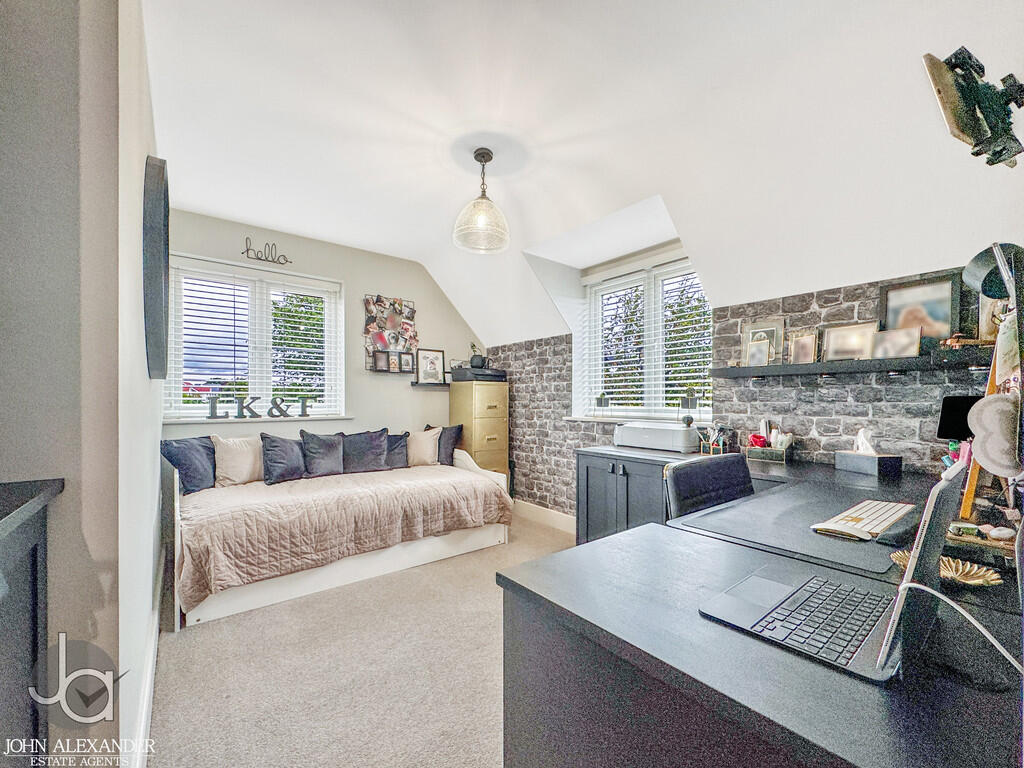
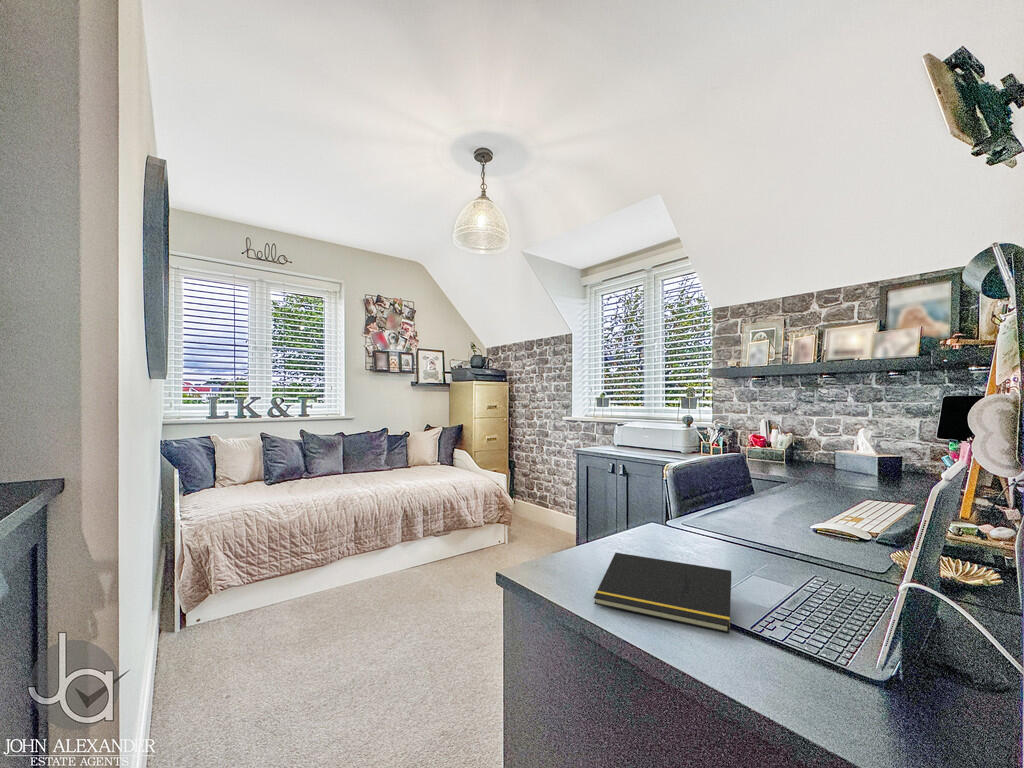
+ notepad [593,552,732,634]
